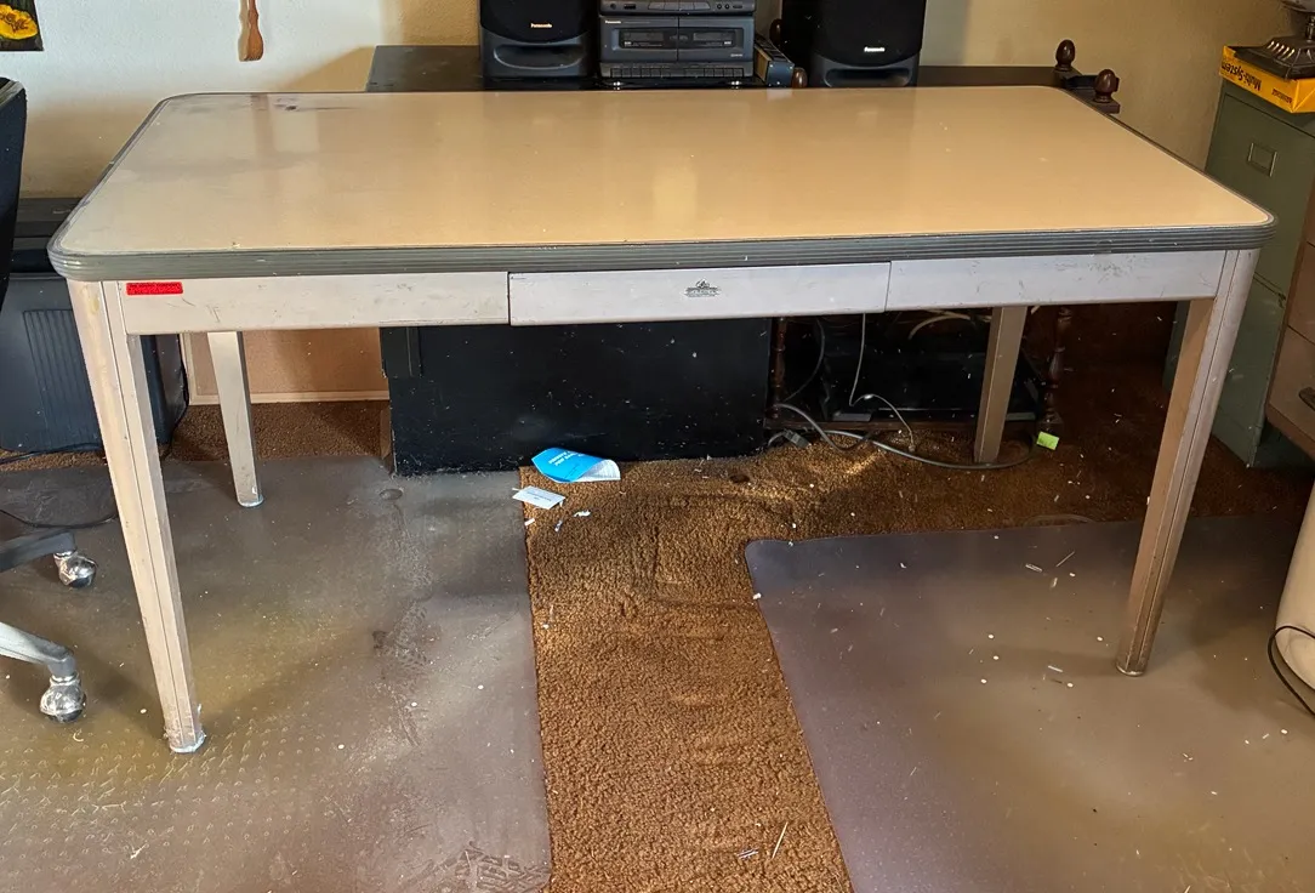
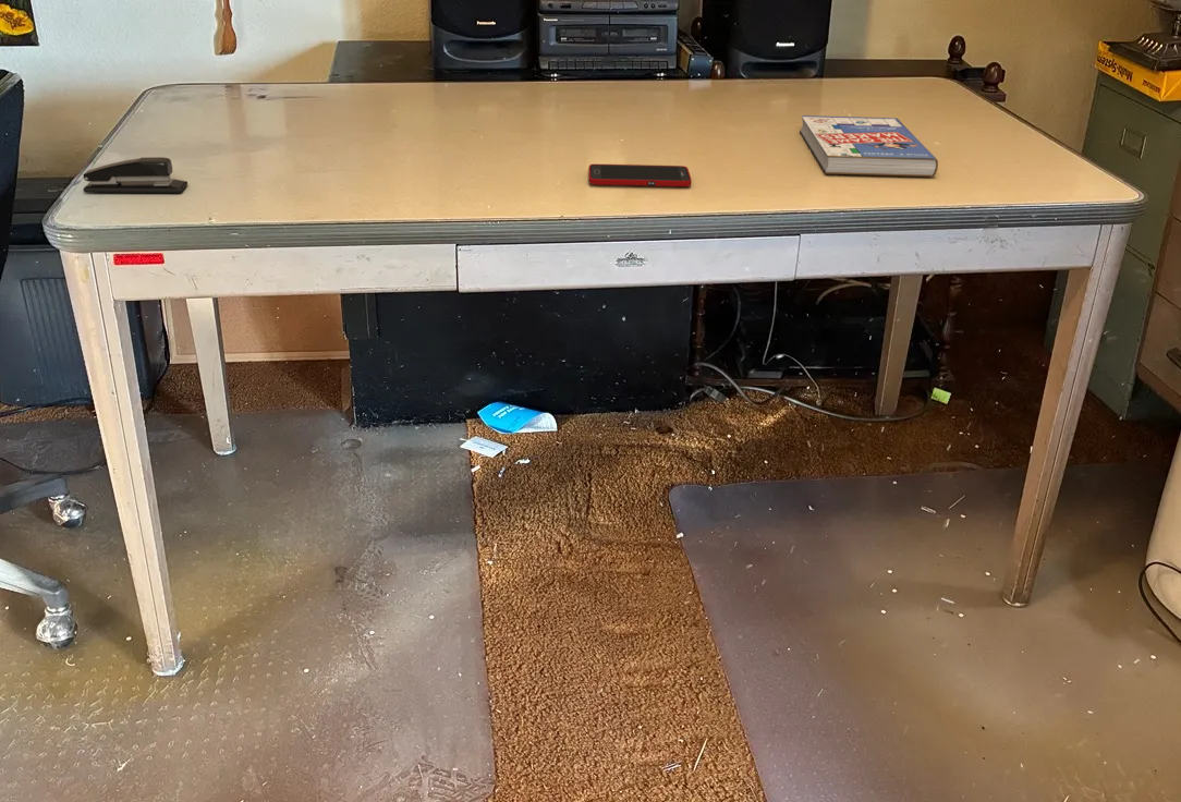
+ book [799,114,939,178]
+ cell phone [587,163,693,187]
+ stapler [82,156,188,194]
